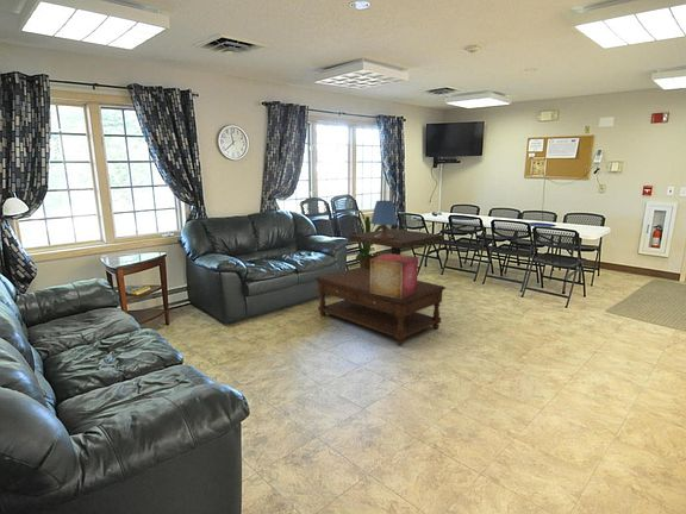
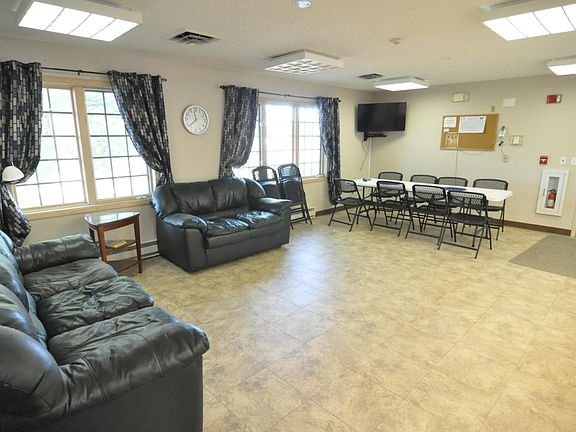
- side table [349,227,444,255]
- house plant [345,207,394,270]
- decorative box [370,252,419,299]
- coffee table [313,267,447,346]
- table lamp [370,200,399,239]
